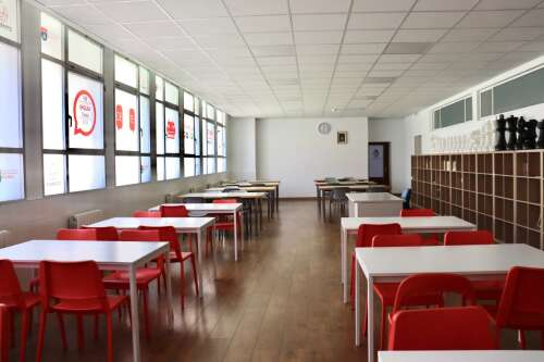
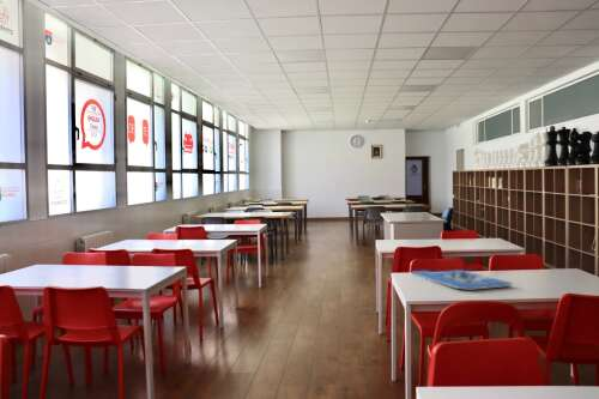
+ board game [410,268,514,290]
